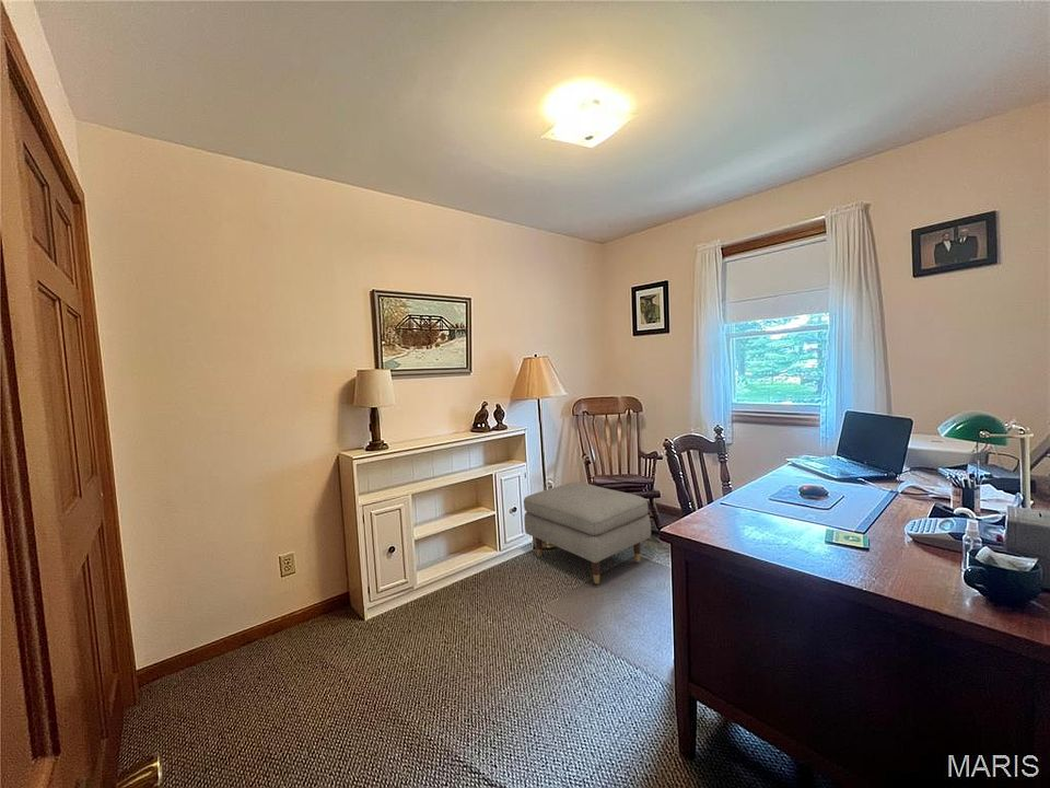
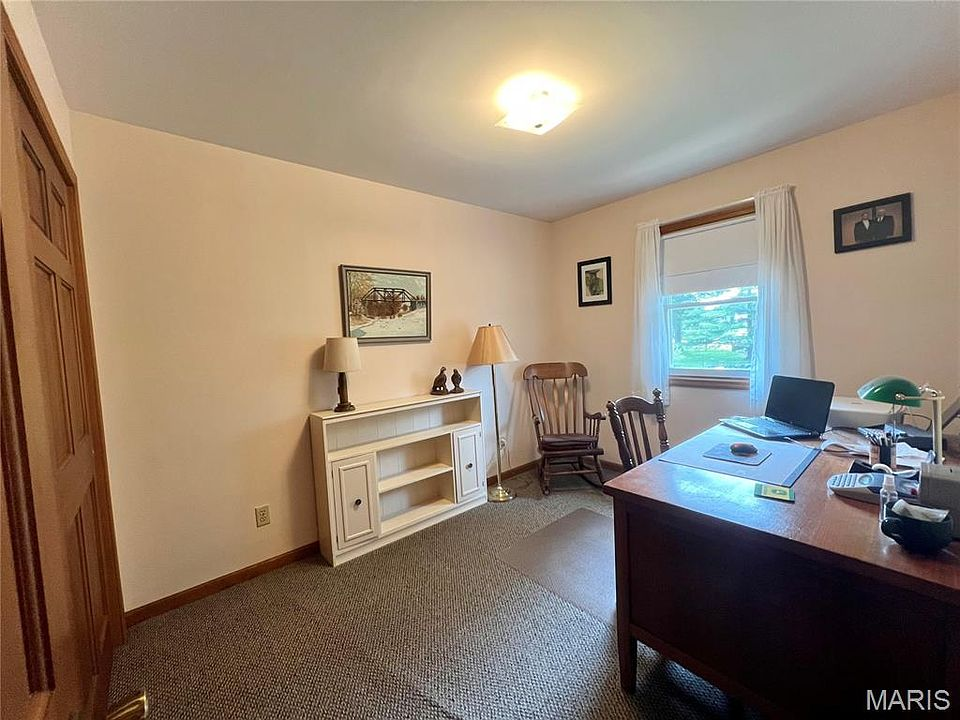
- ottoman [523,482,652,586]
